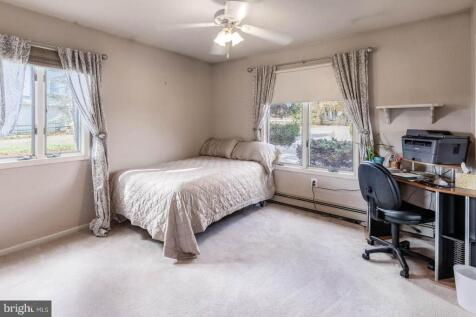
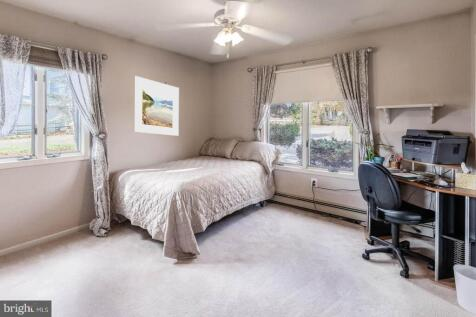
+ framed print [133,75,180,137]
